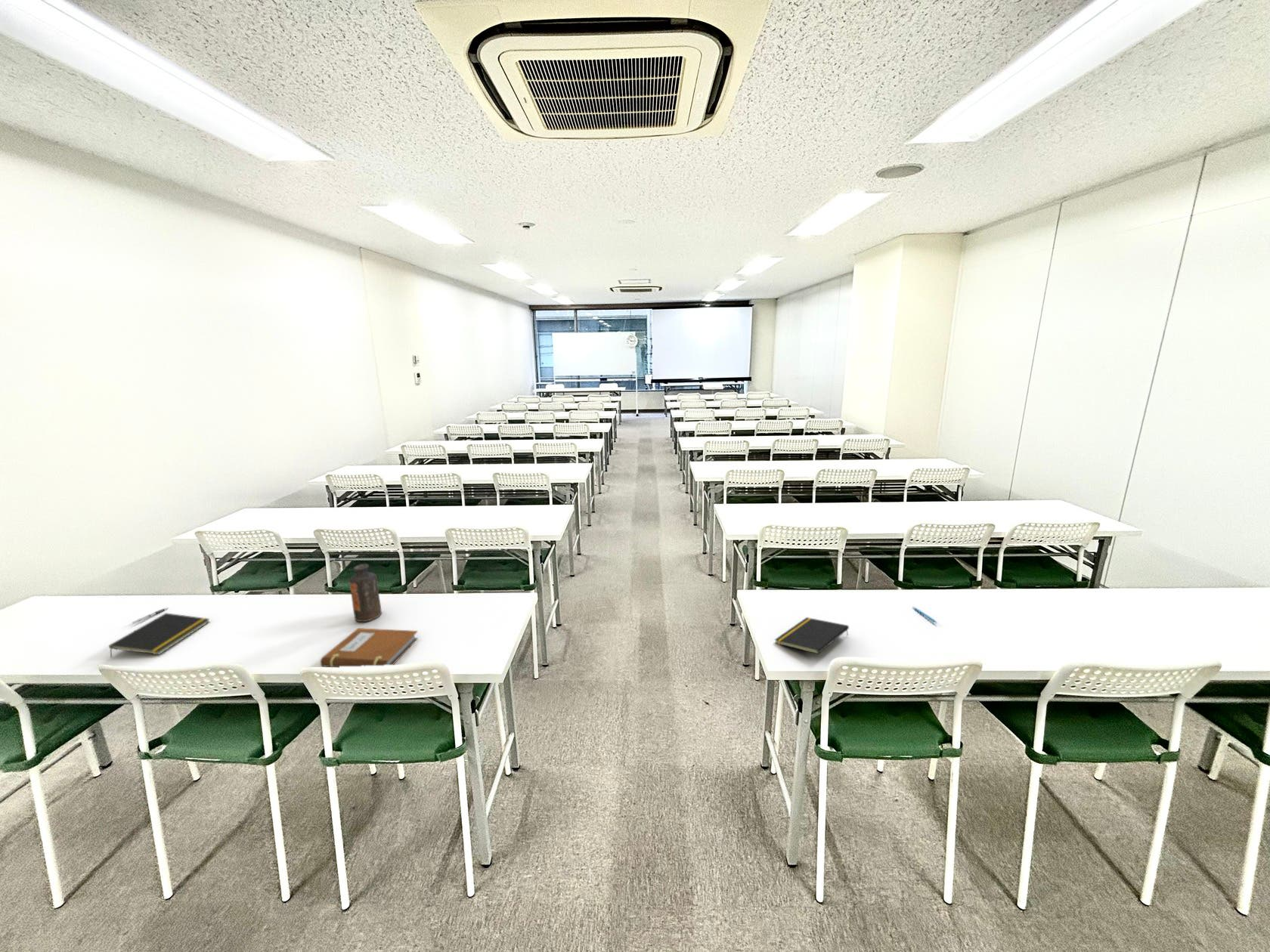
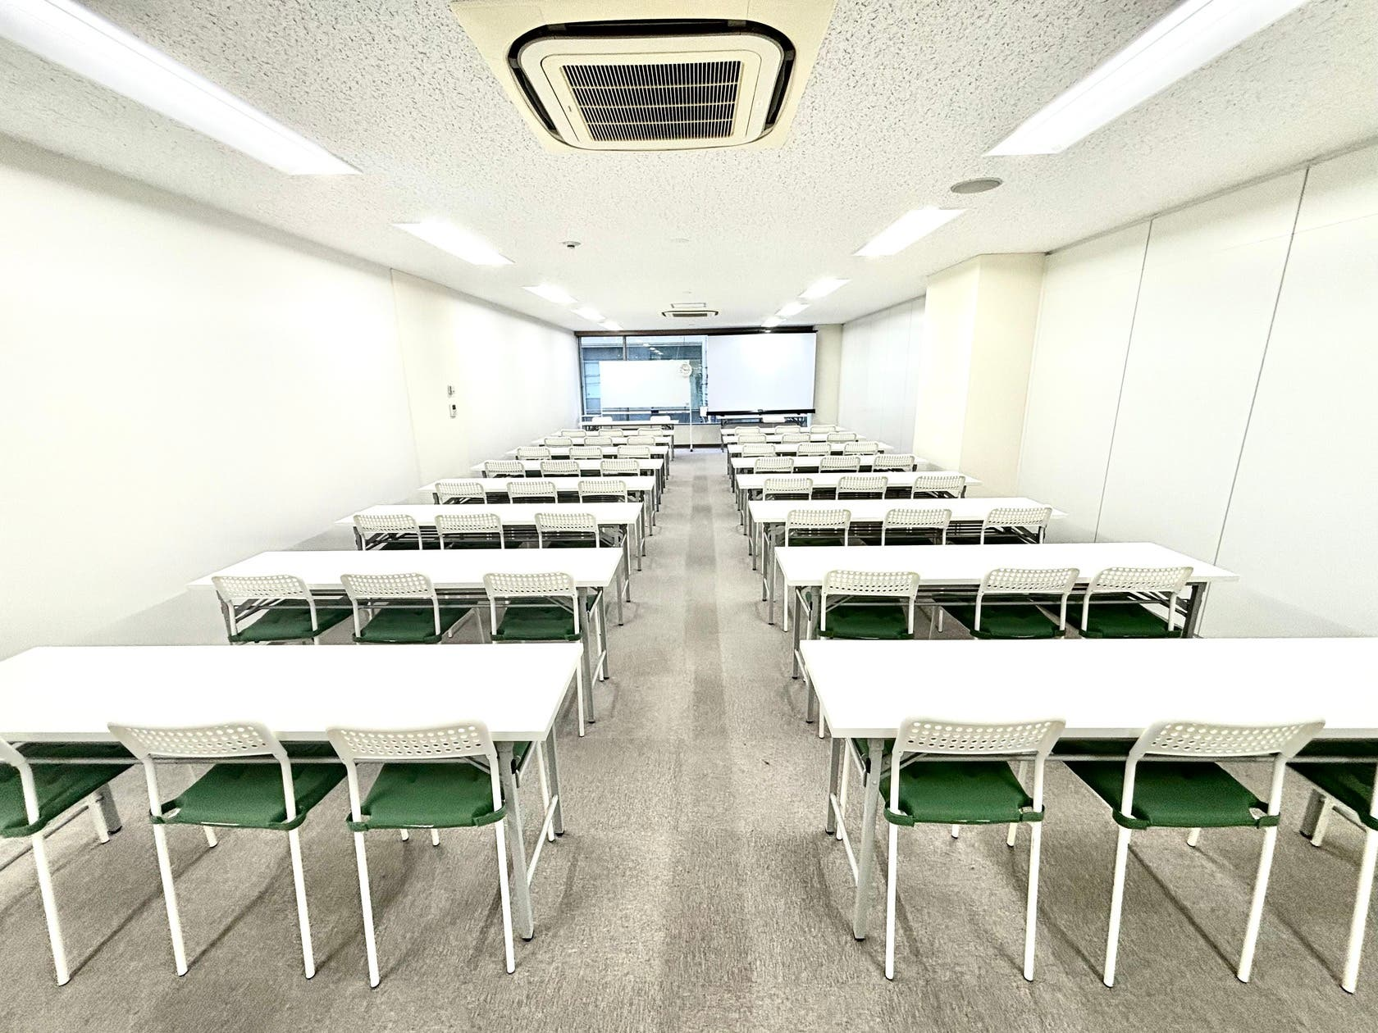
- pen [132,607,169,624]
- bottle [348,563,383,623]
- notebook [320,627,419,668]
- notepad [108,612,210,658]
- notepad [774,617,850,654]
- pen [912,606,938,624]
